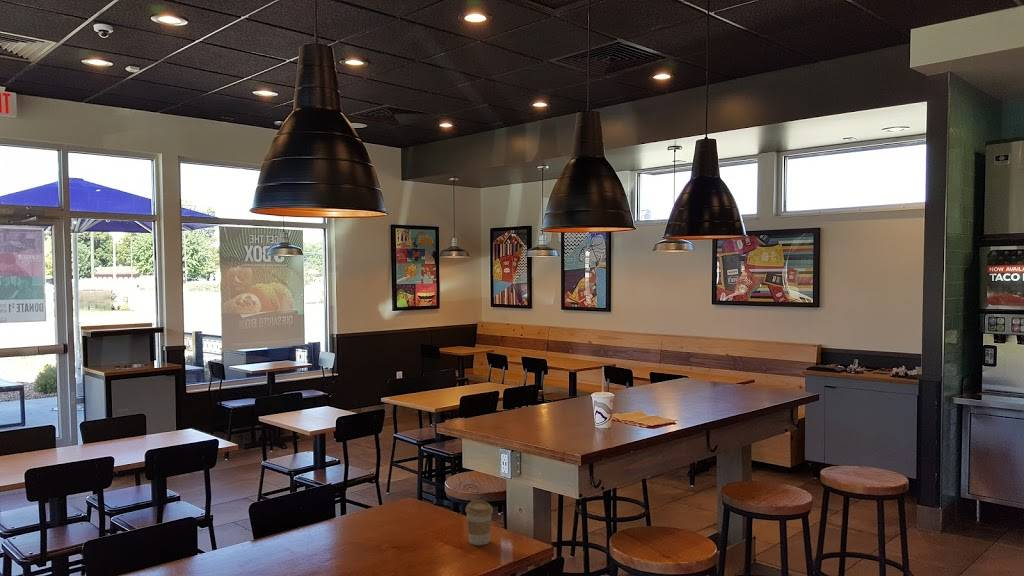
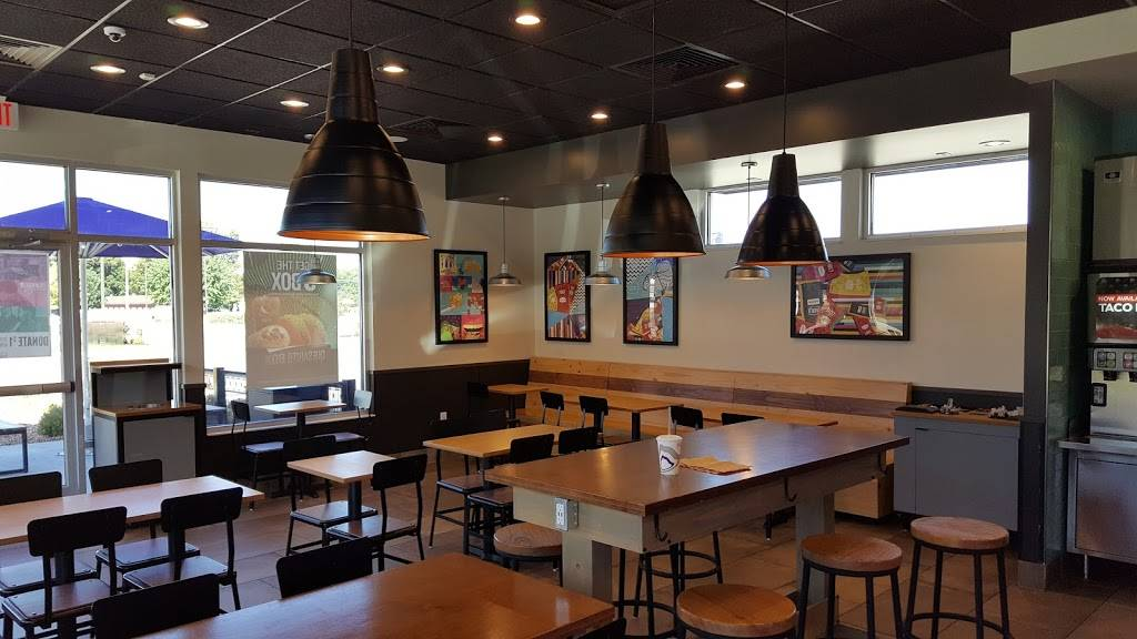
- coffee cup [465,500,494,546]
